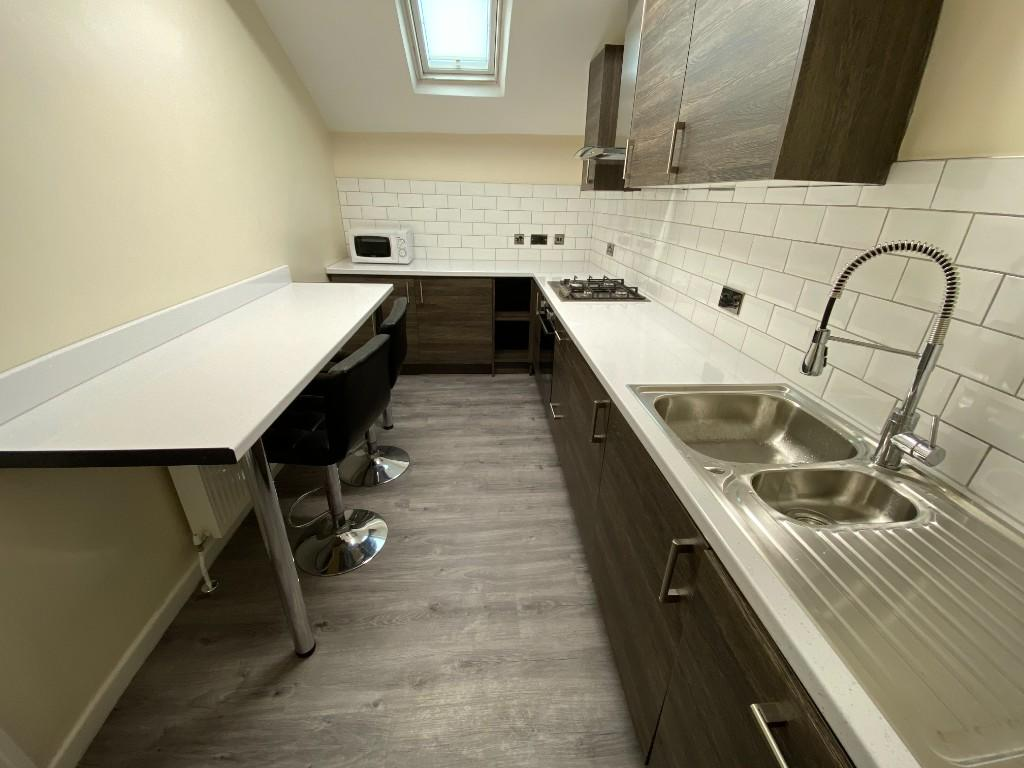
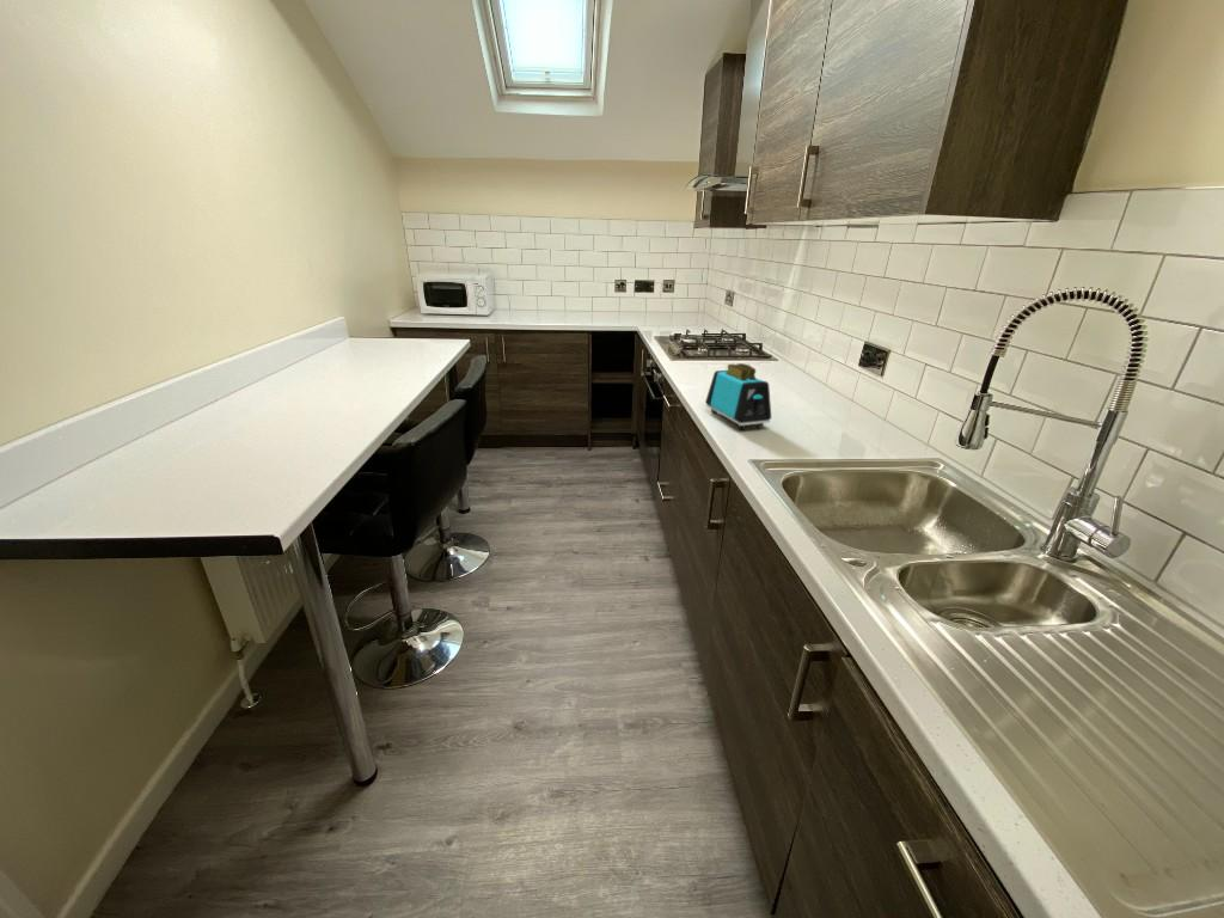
+ toaster [704,362,772,430]
